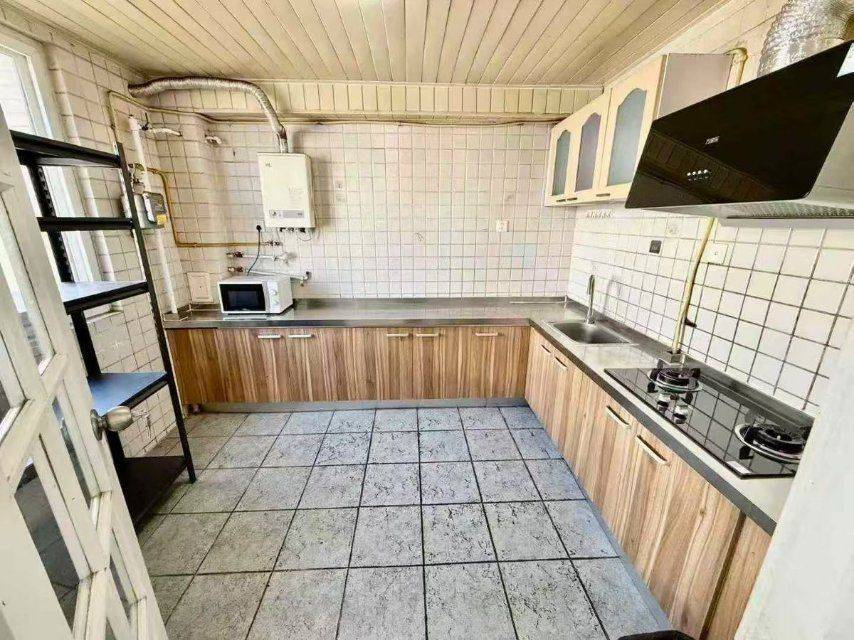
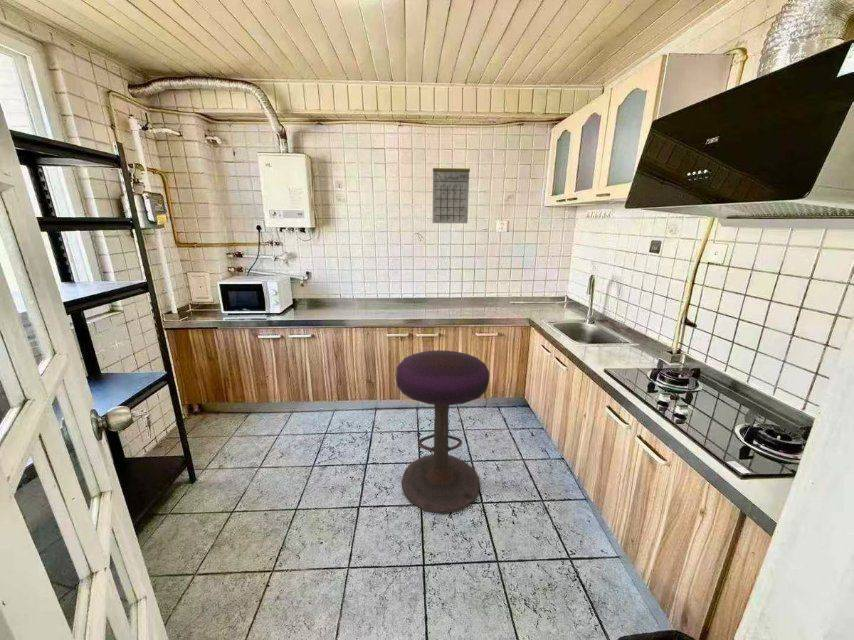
+ stool [395,349,490,515]
+ calendar [432,160,471,224]
